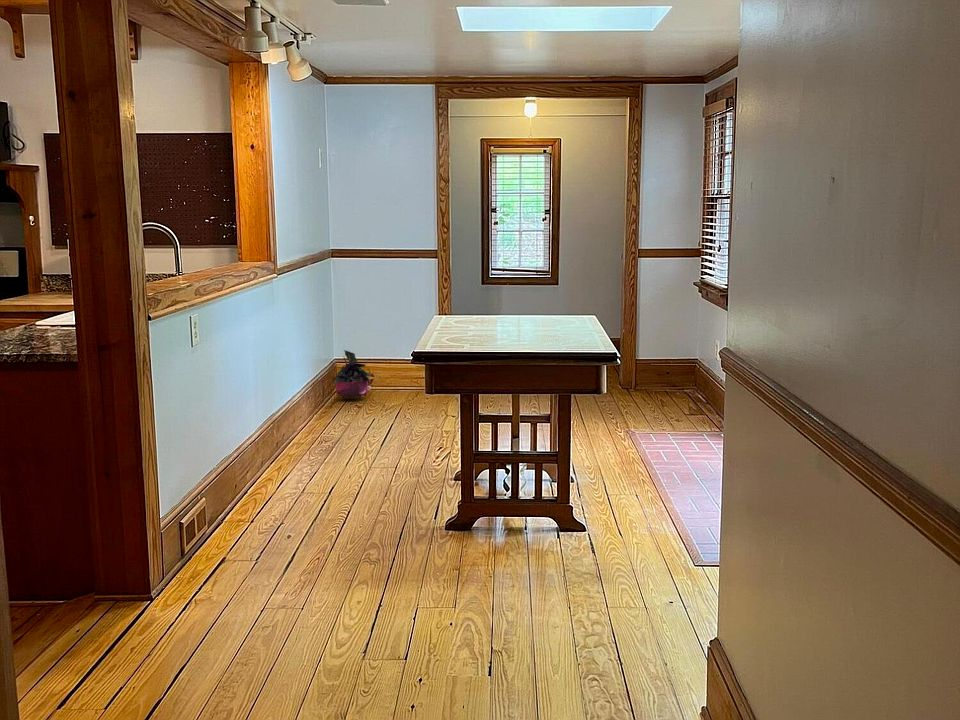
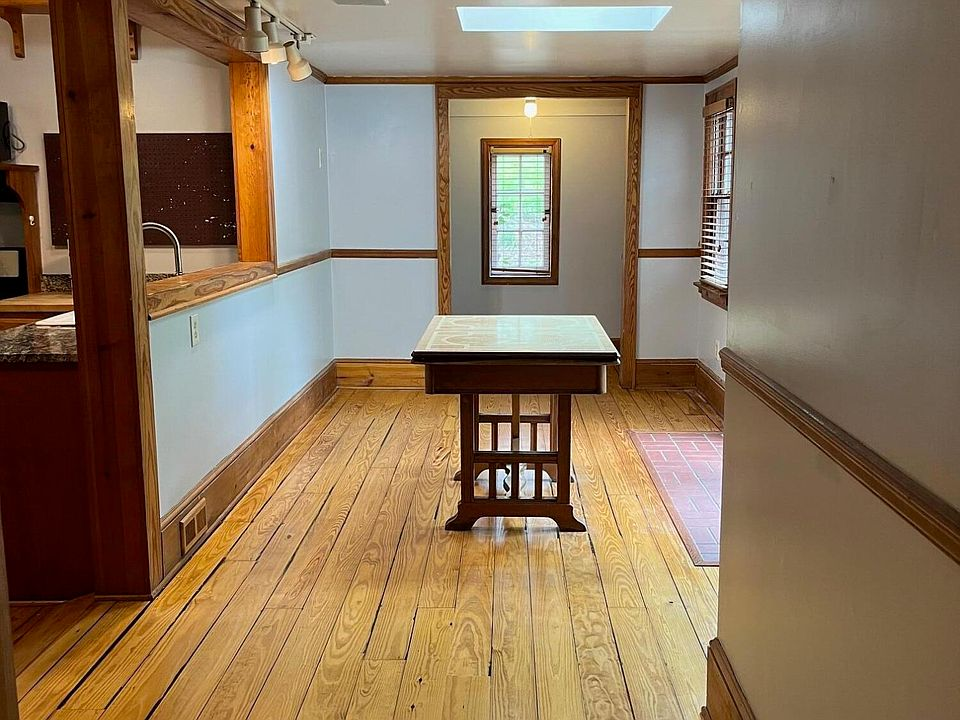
- potted plant [331,349,373,401]
